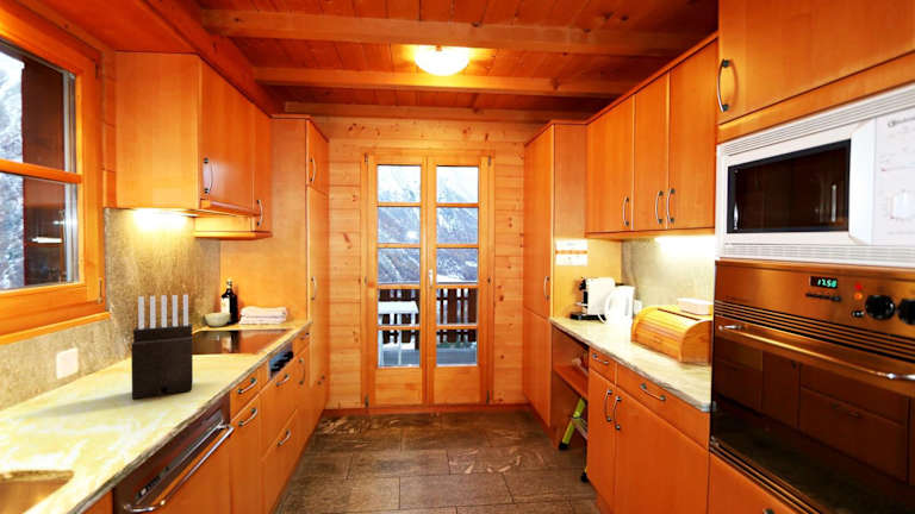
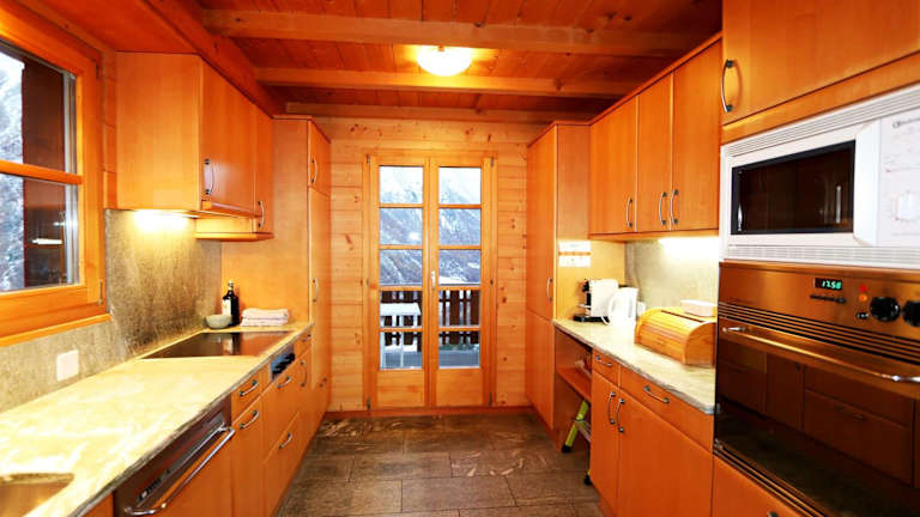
- knife block [130,294,194,400]
